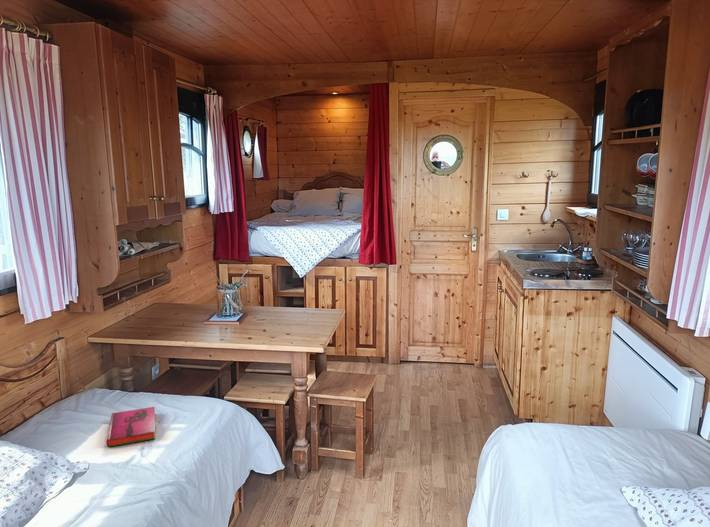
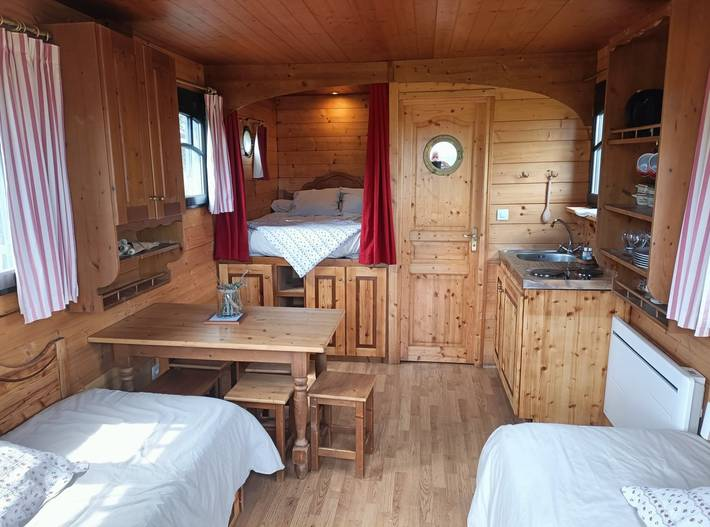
- hardback book [106,406,156,448]
